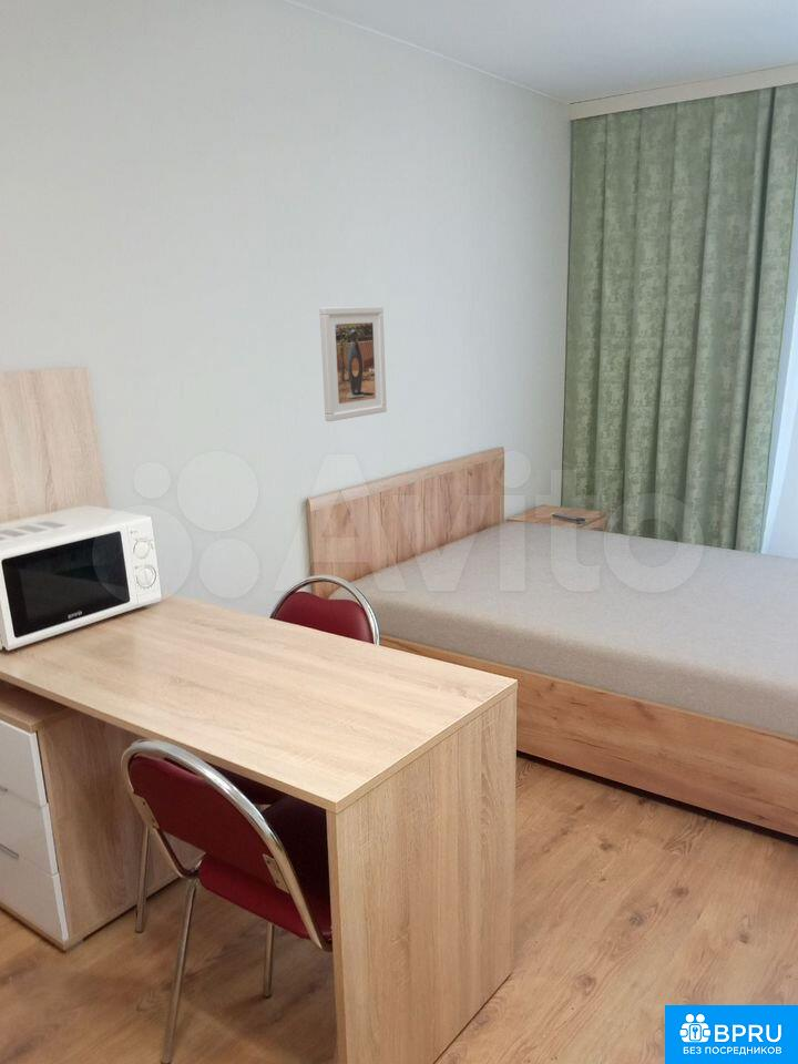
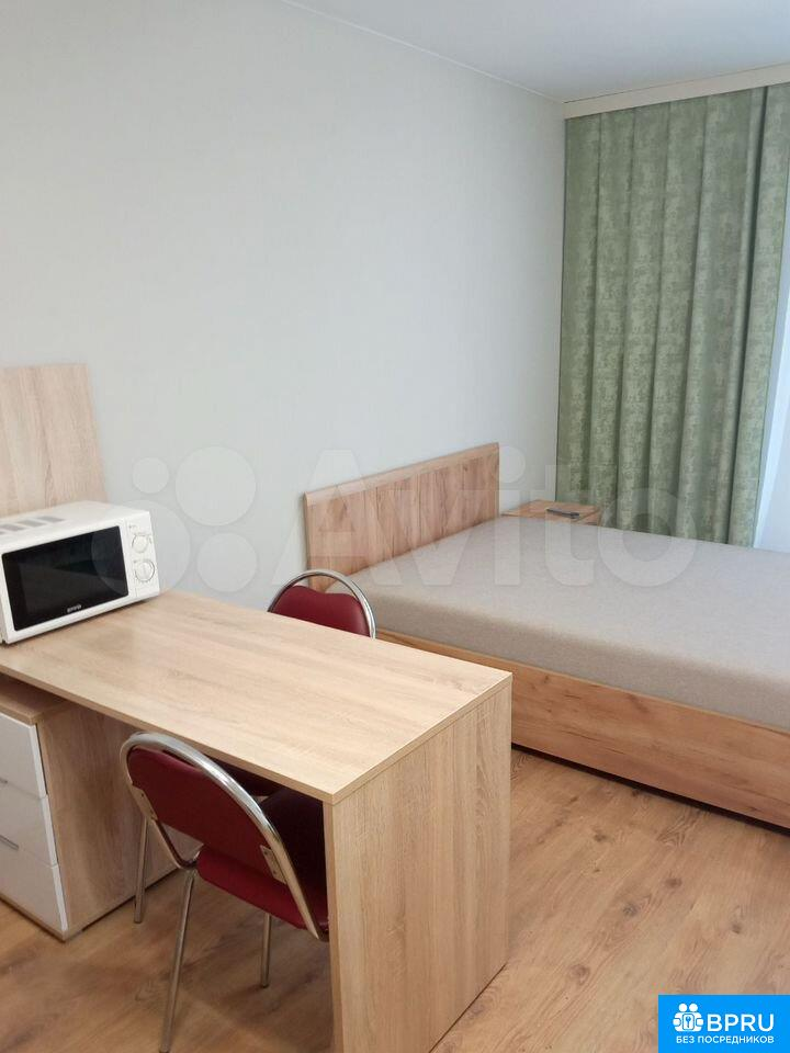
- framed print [318,305,388,422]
